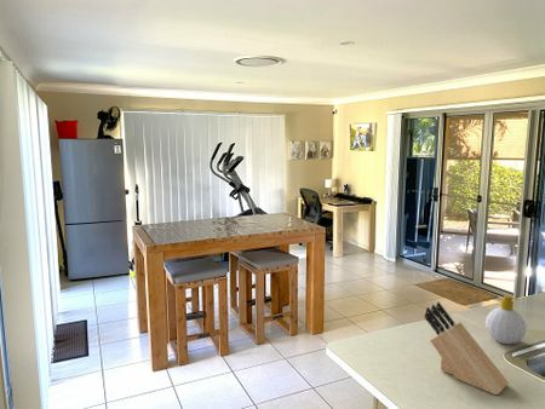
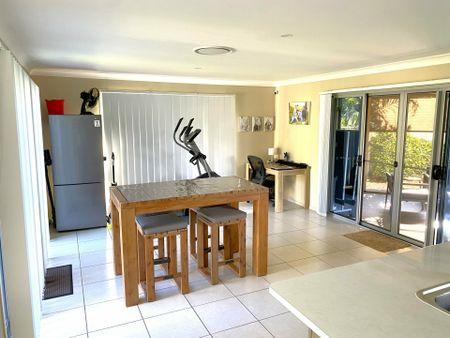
- knife block [424,301,510,396]
- soap bottle [484,294,528,345]
